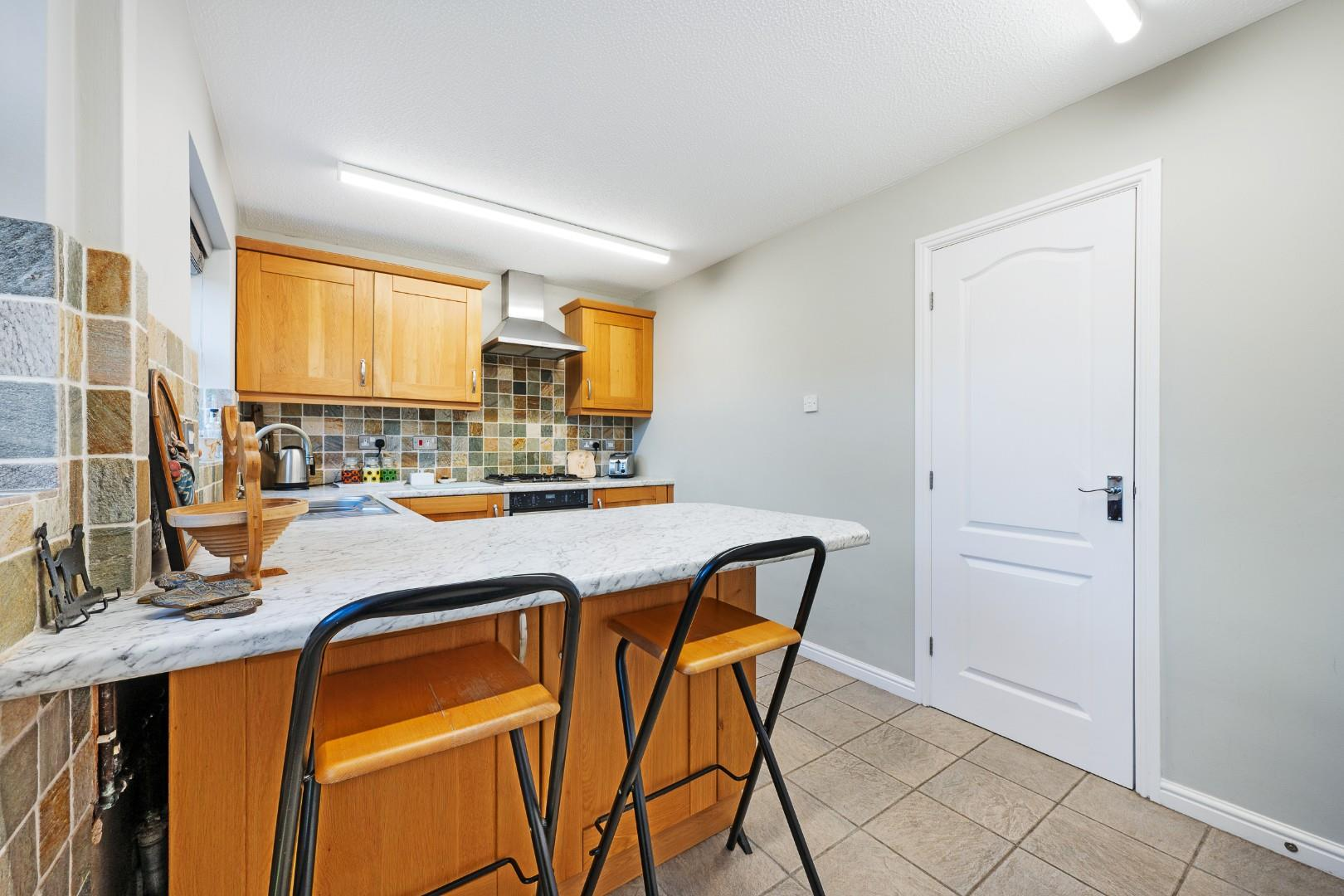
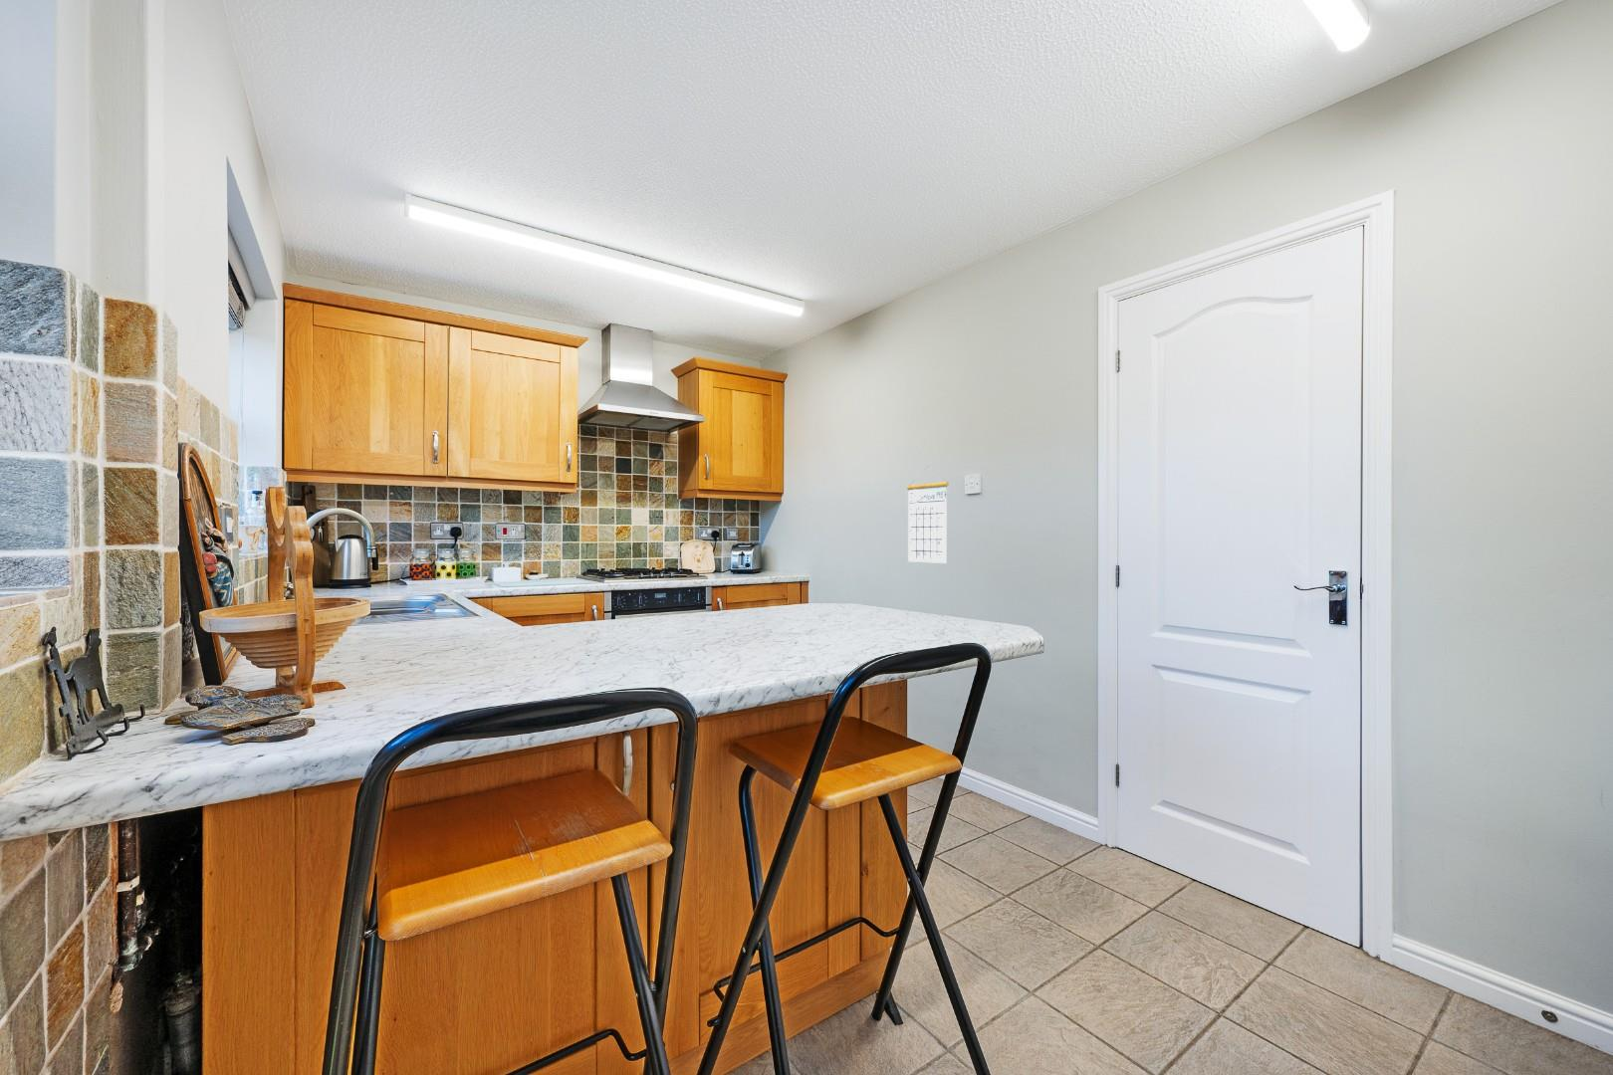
+ calendar [906,464,949,564]
